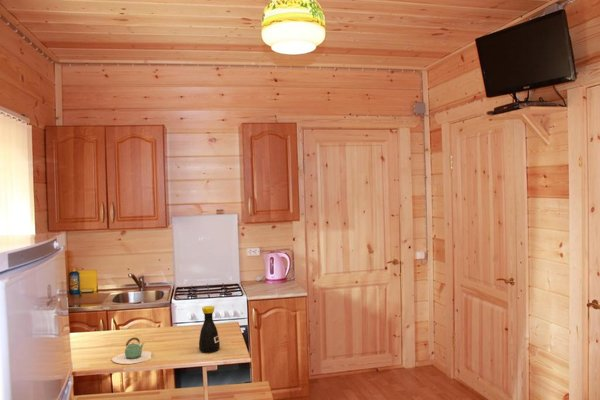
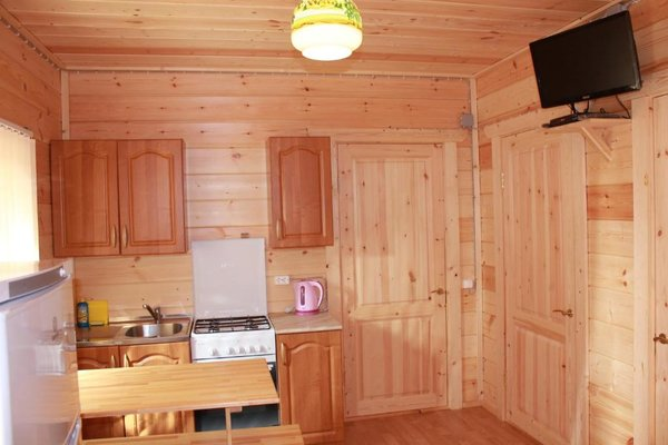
- bottle [198,305,221,353]
- teapot [111,336,152,365]
